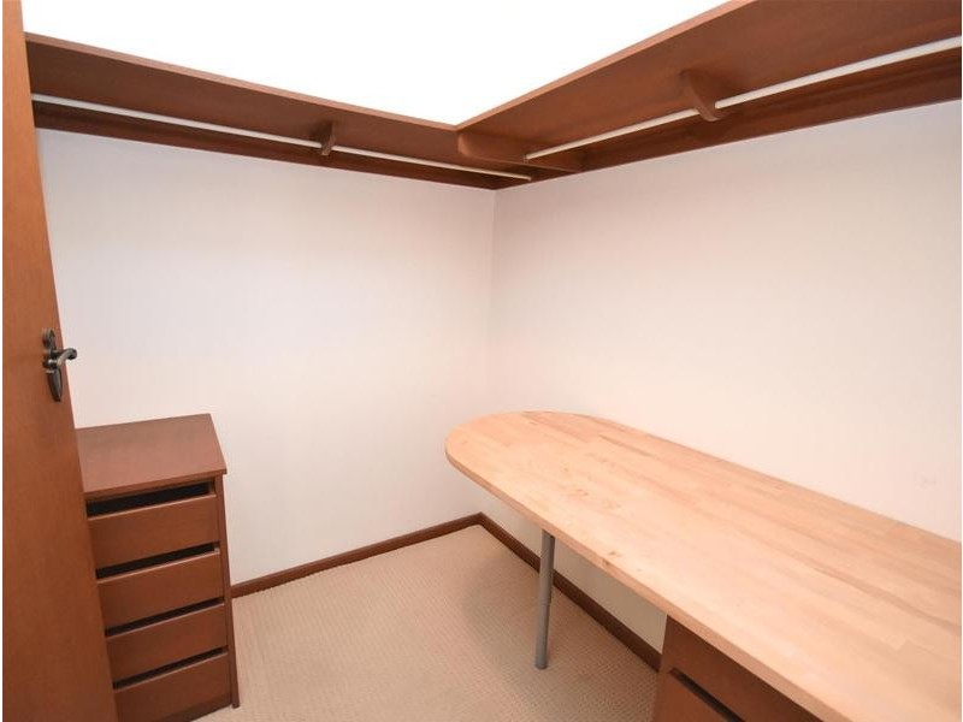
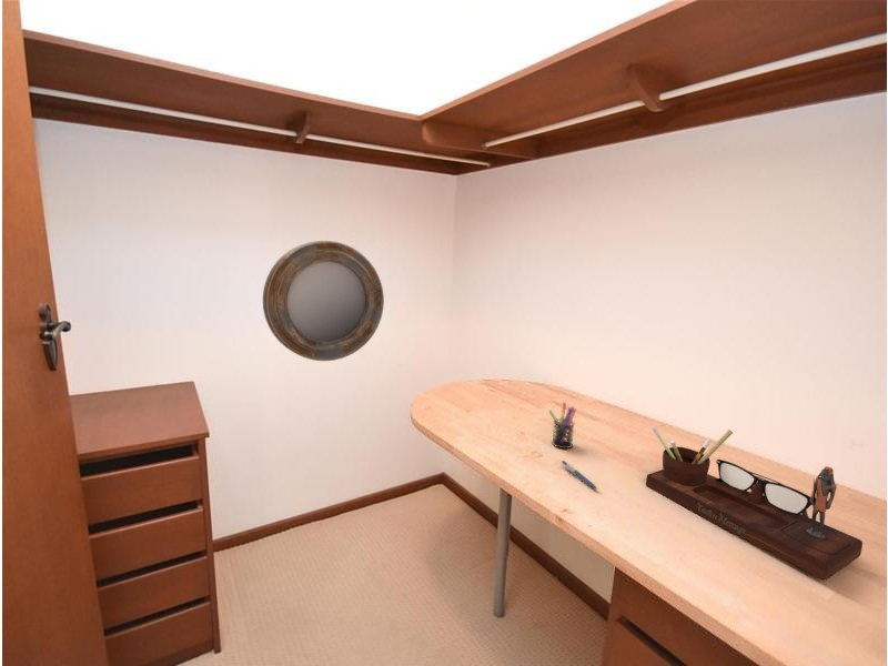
+ home mirror [262,240,385,362]
+ desk organizer [645,426,864,582]
+ pen [561,460,598,491]
+ pen holder [547,401,577,450]
